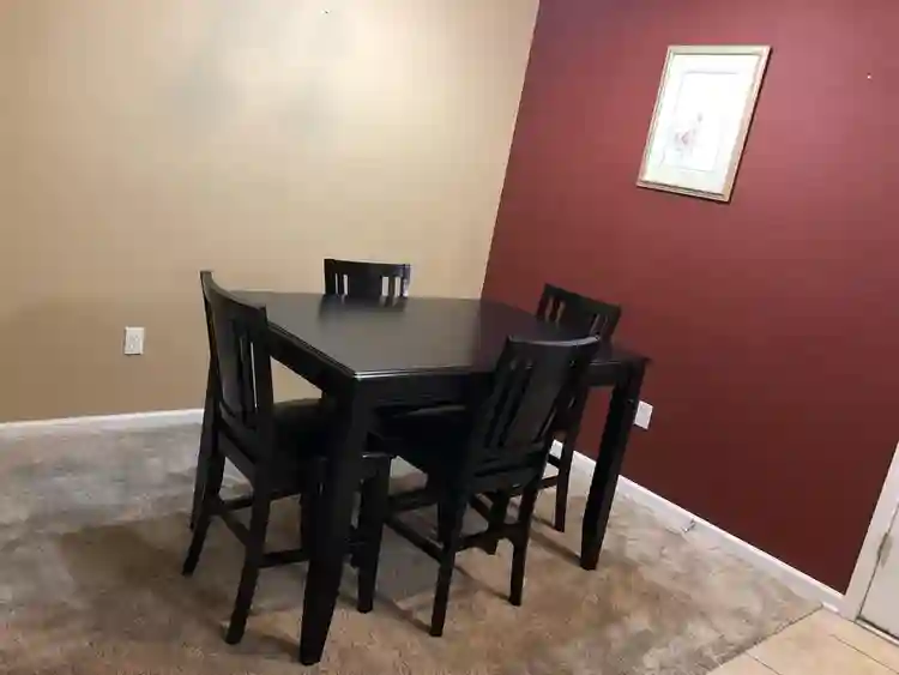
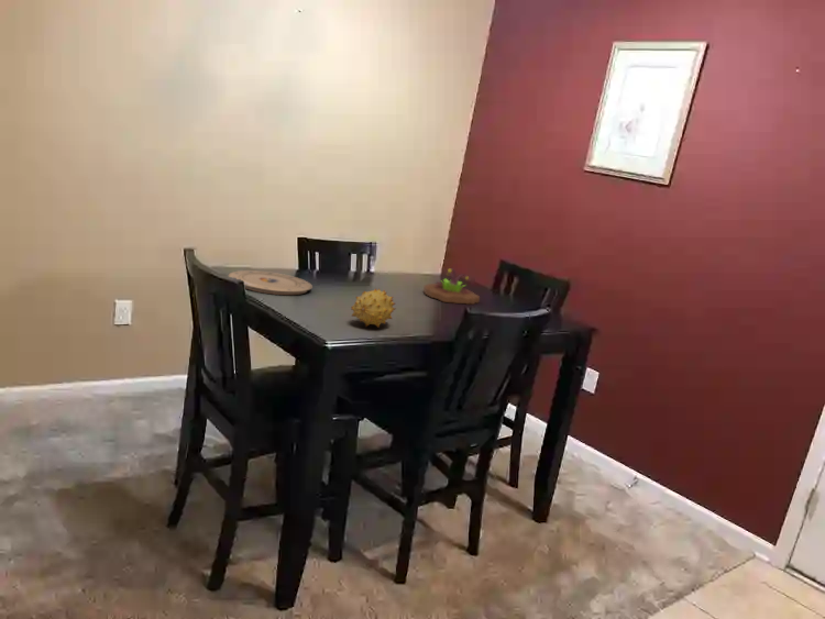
+ fruit [350,287,396,329]
+ succulent planter [422,267,481,306]
+ plate [227,269,314,296]
